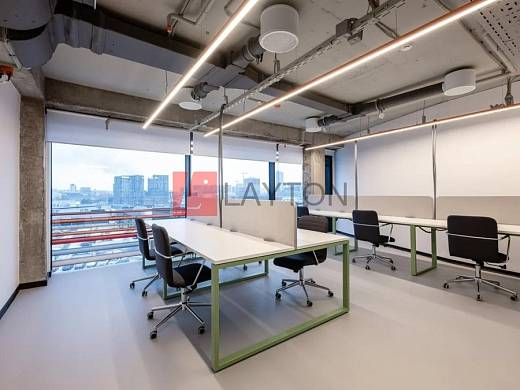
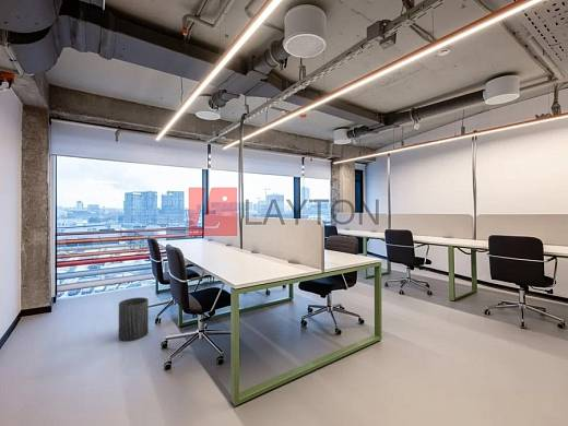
+ trash can [118,296,150,342]
